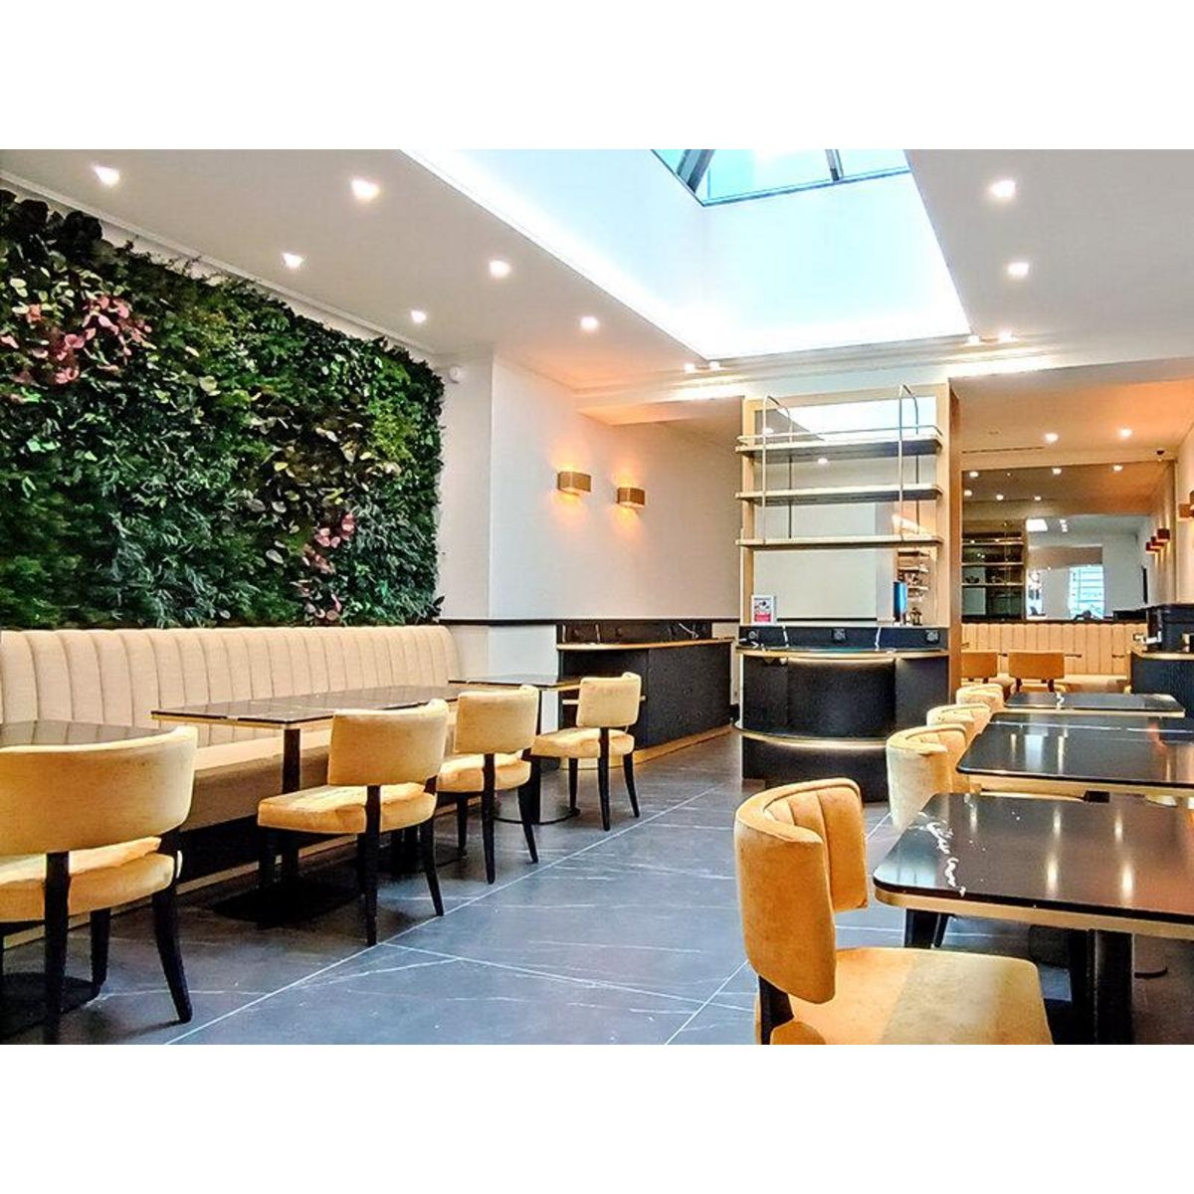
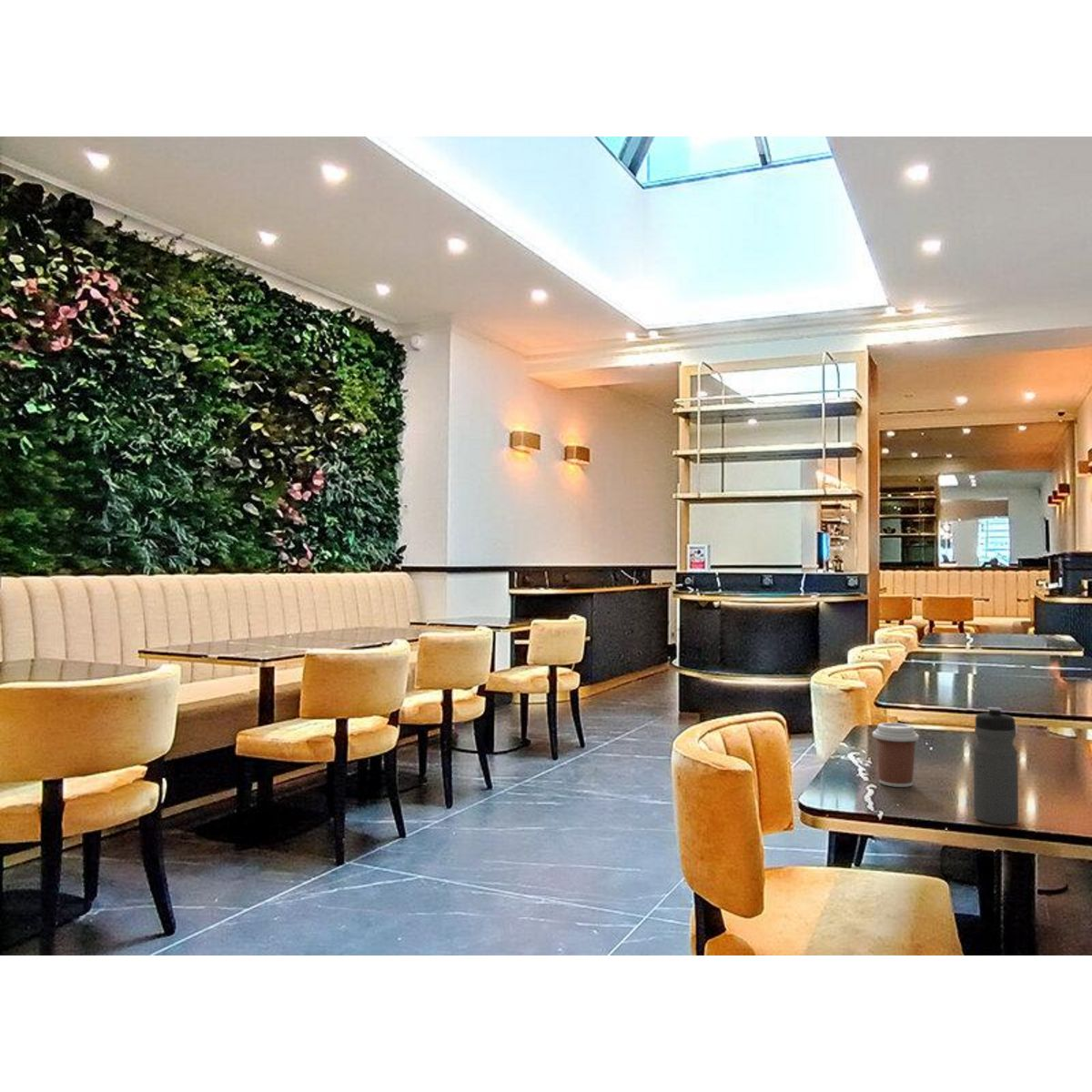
+ water bottle [973,706,1019,825]
+ coffee cup [871,722,920,788]
